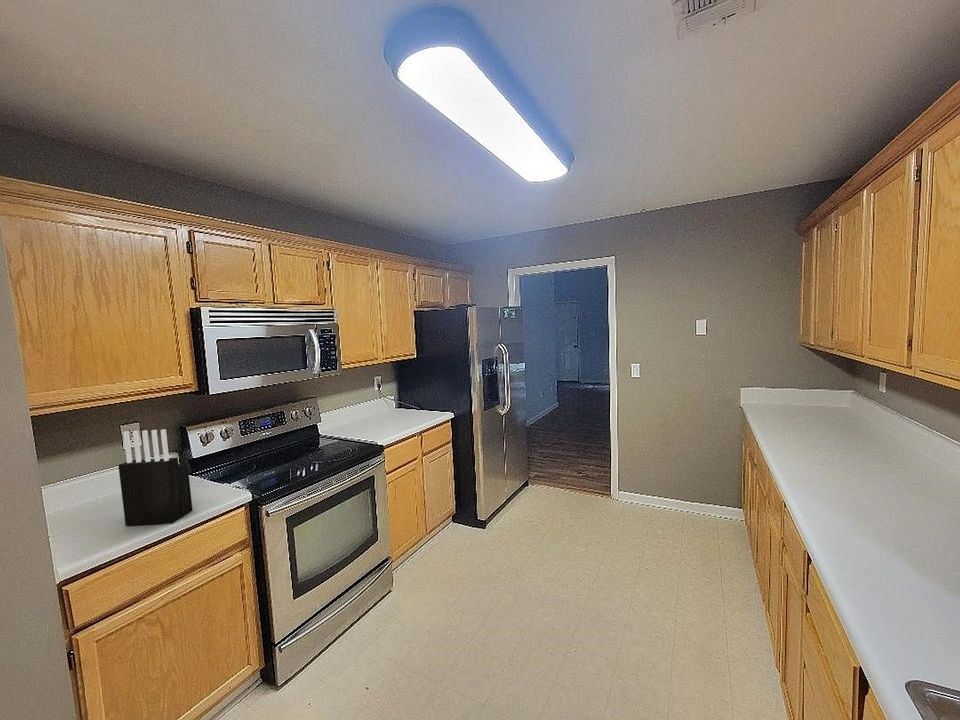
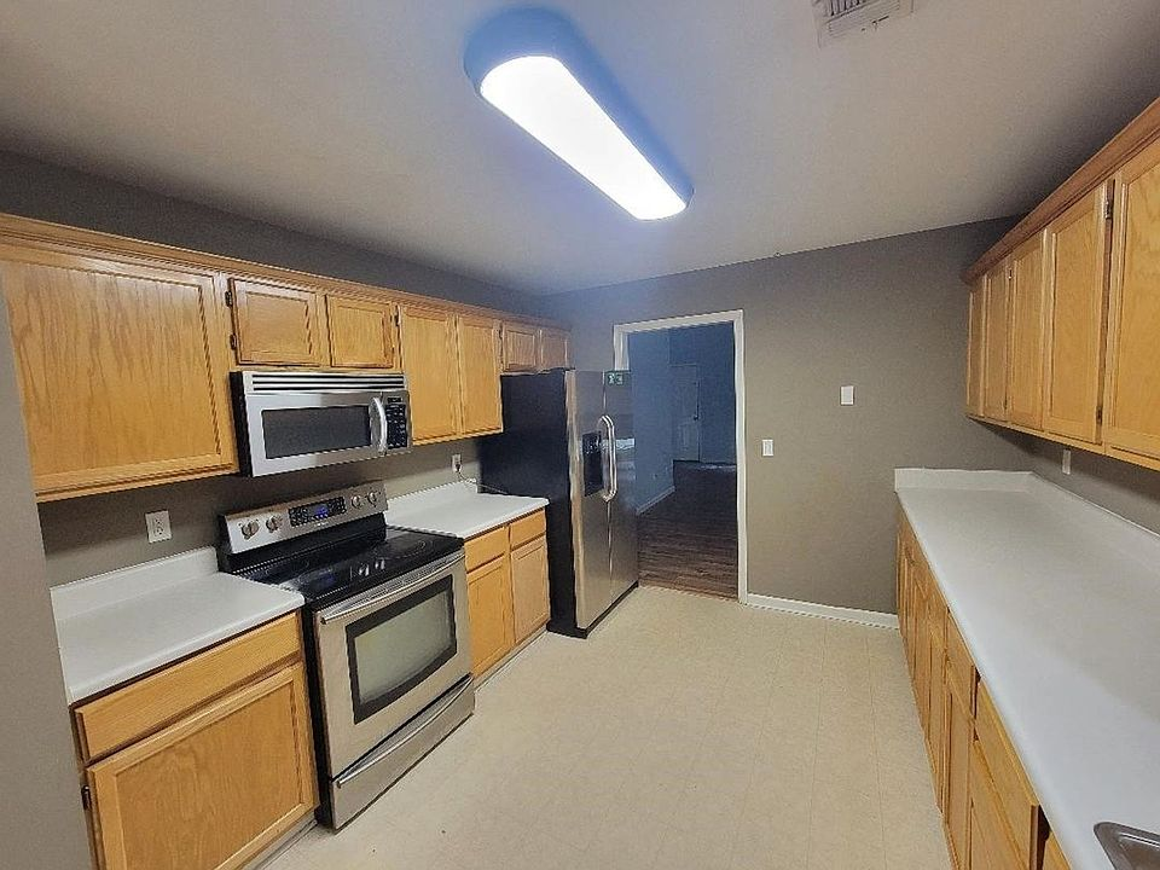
- knife block [117,428,194,527]
